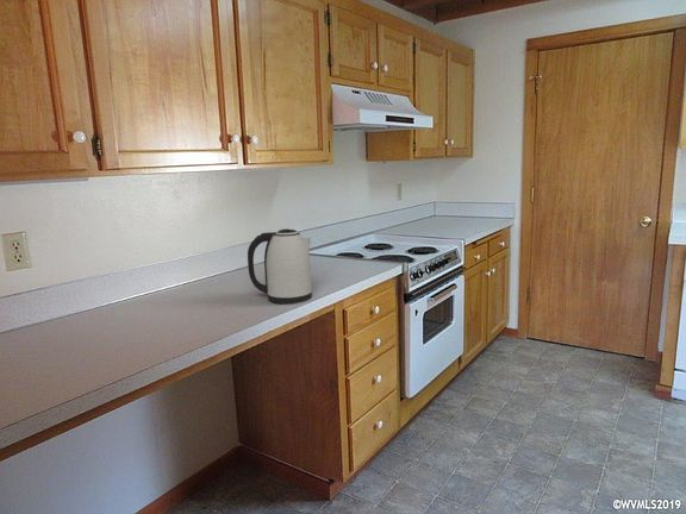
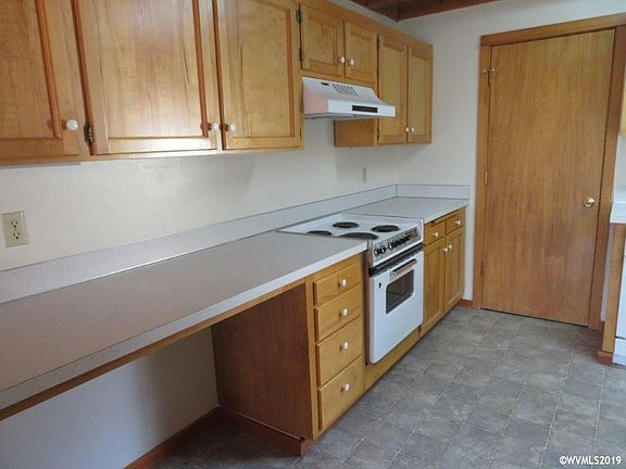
- kettle [247,227,313,305]
